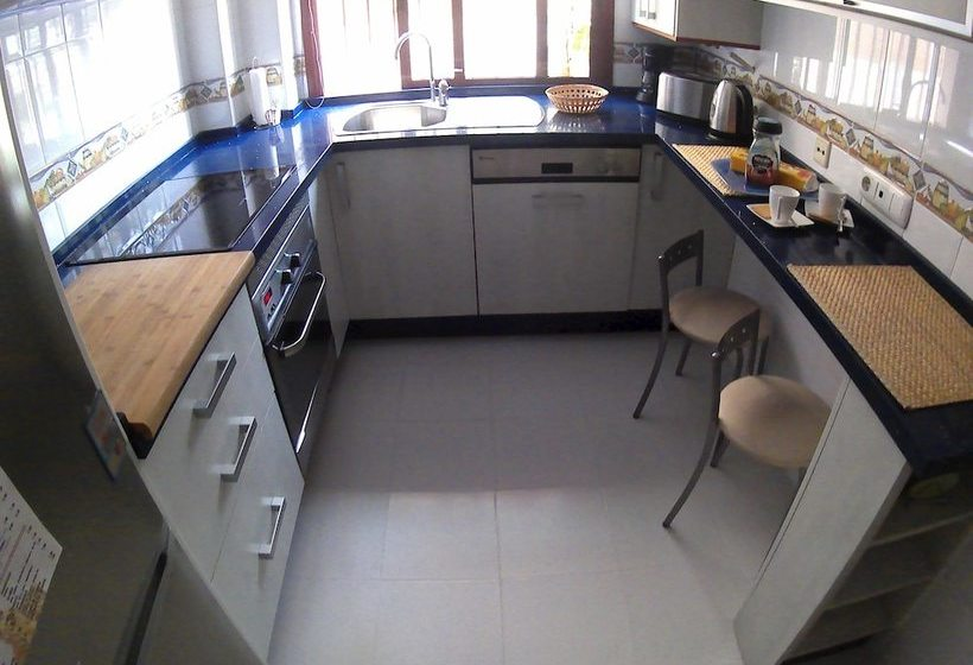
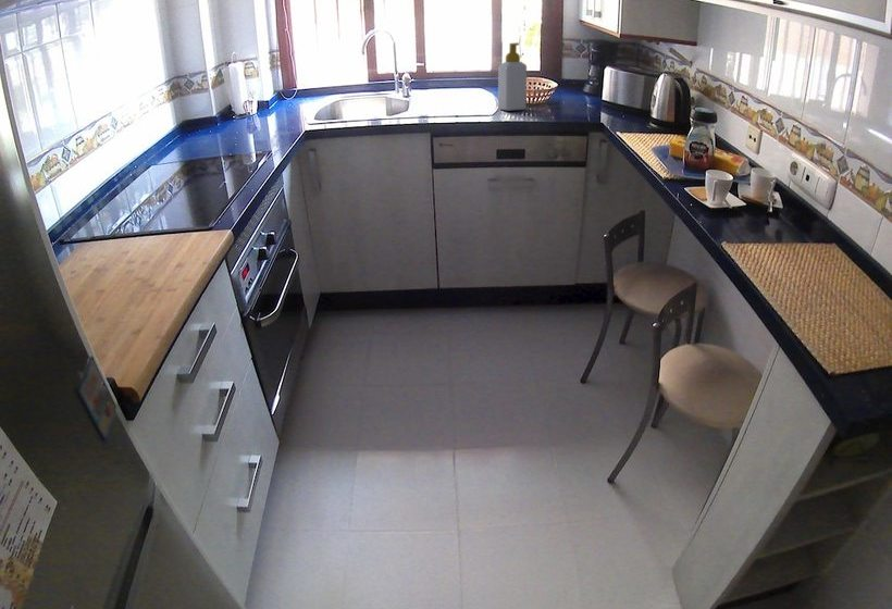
+ soap bottle [497,41,528,112]
